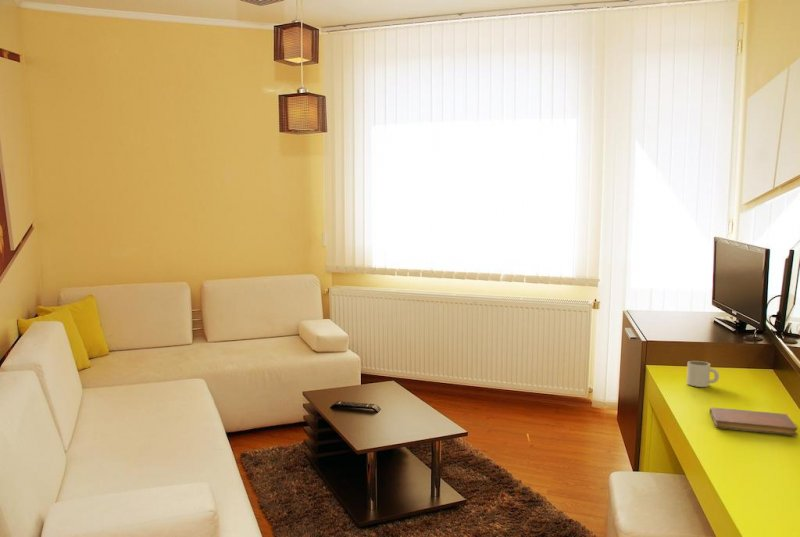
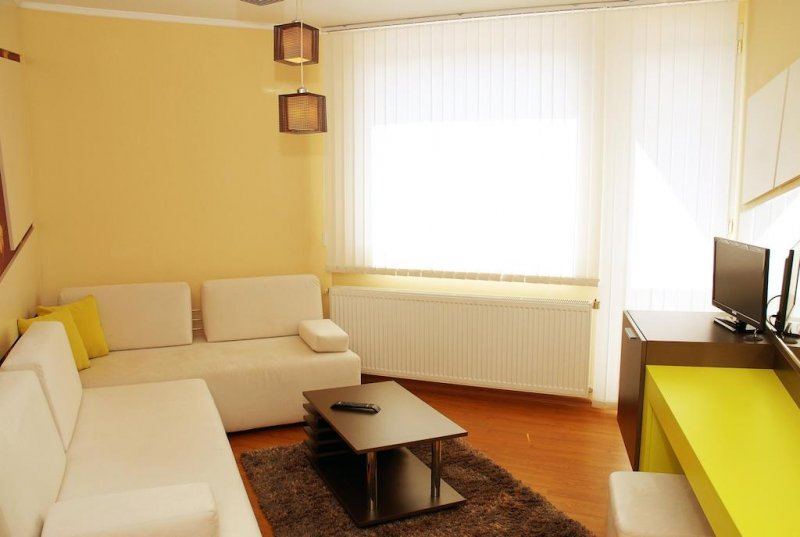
- mug [686,360,720,388]
- notebook [709,407,799,436]
